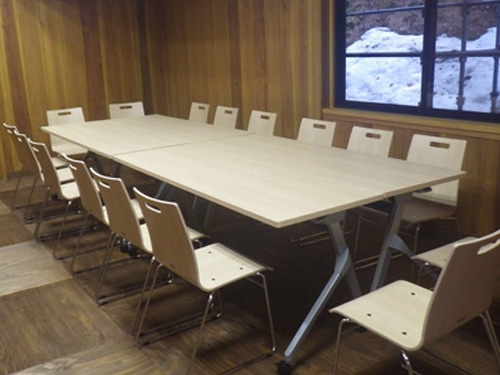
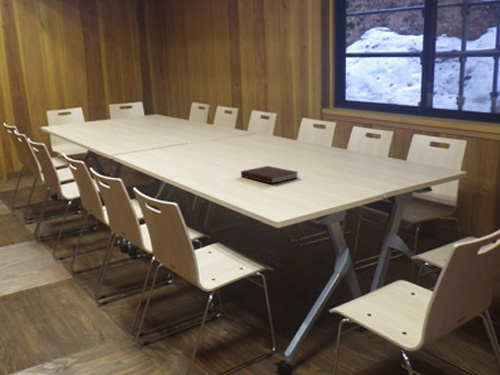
+ notebook [240,165,300,184]
